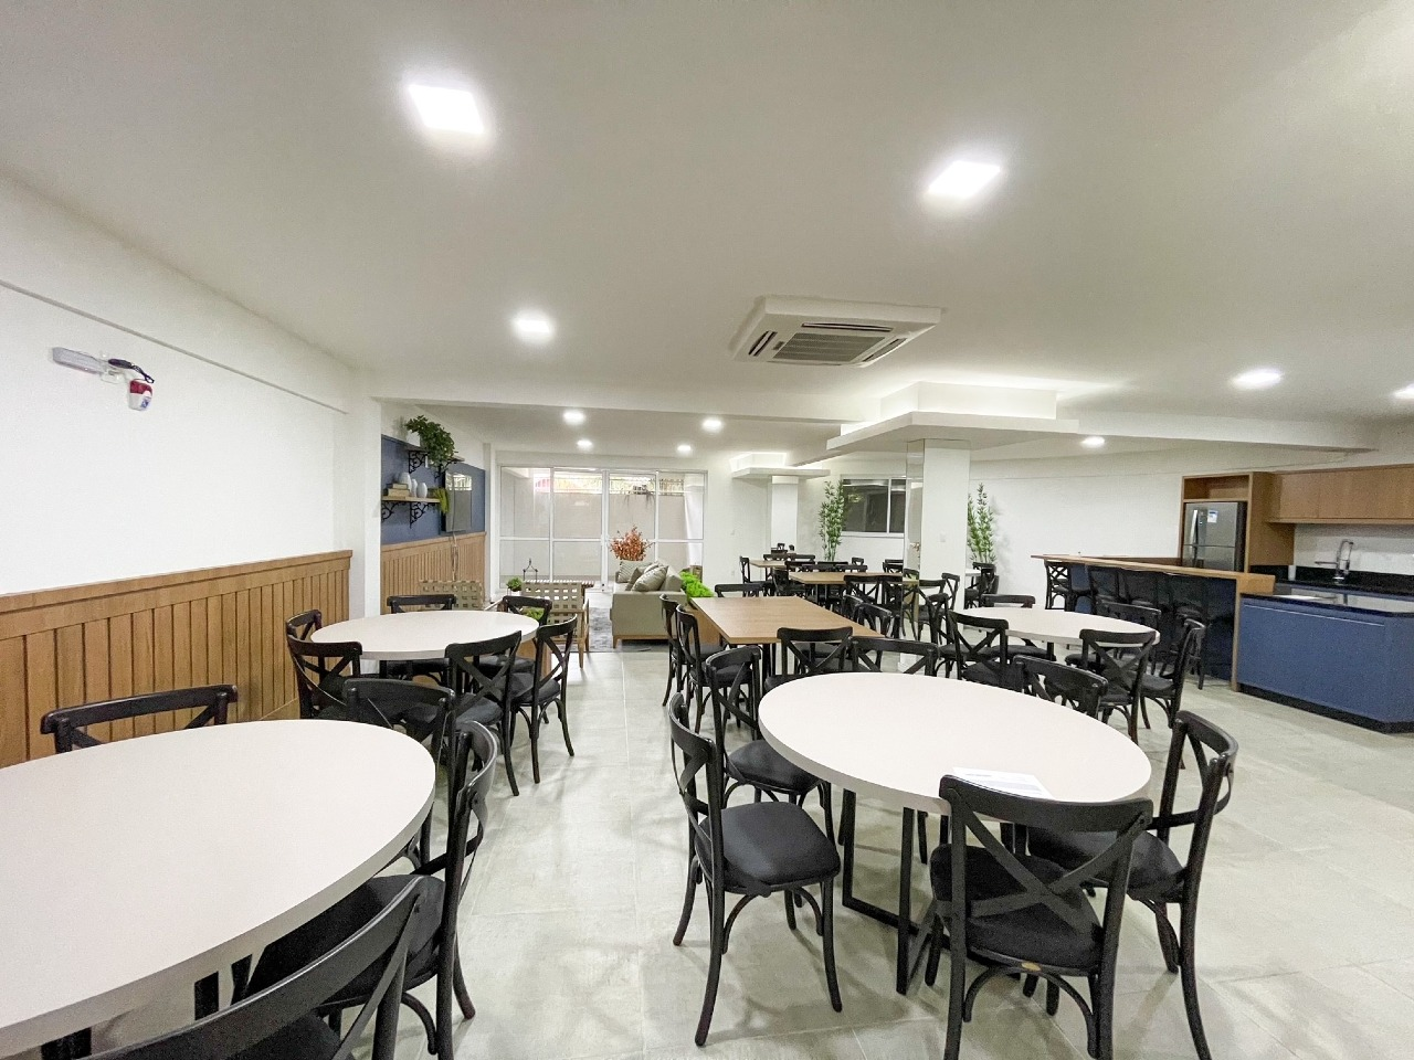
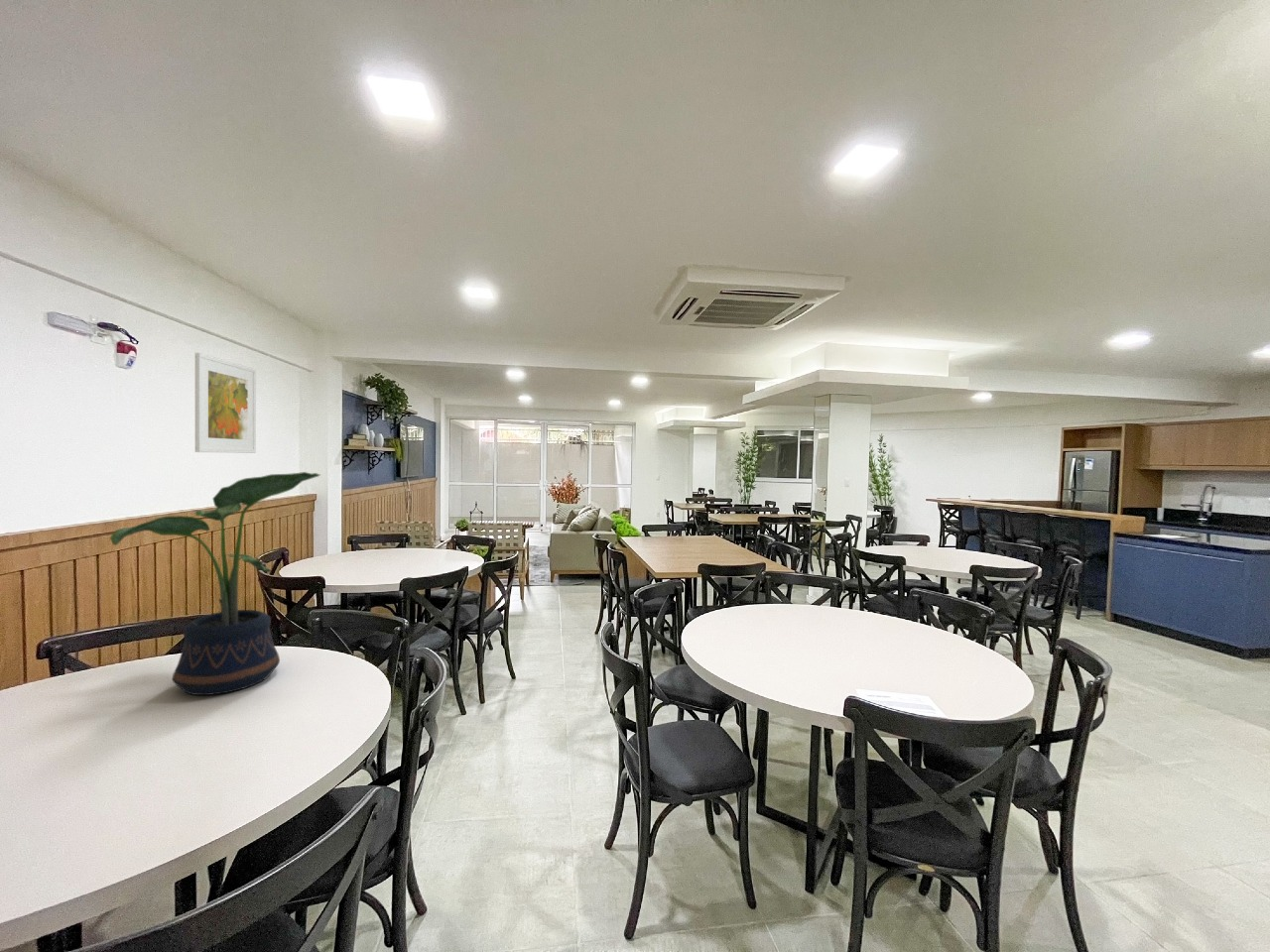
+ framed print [194,352,257,454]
+ potted plant [109,471,320,696]
